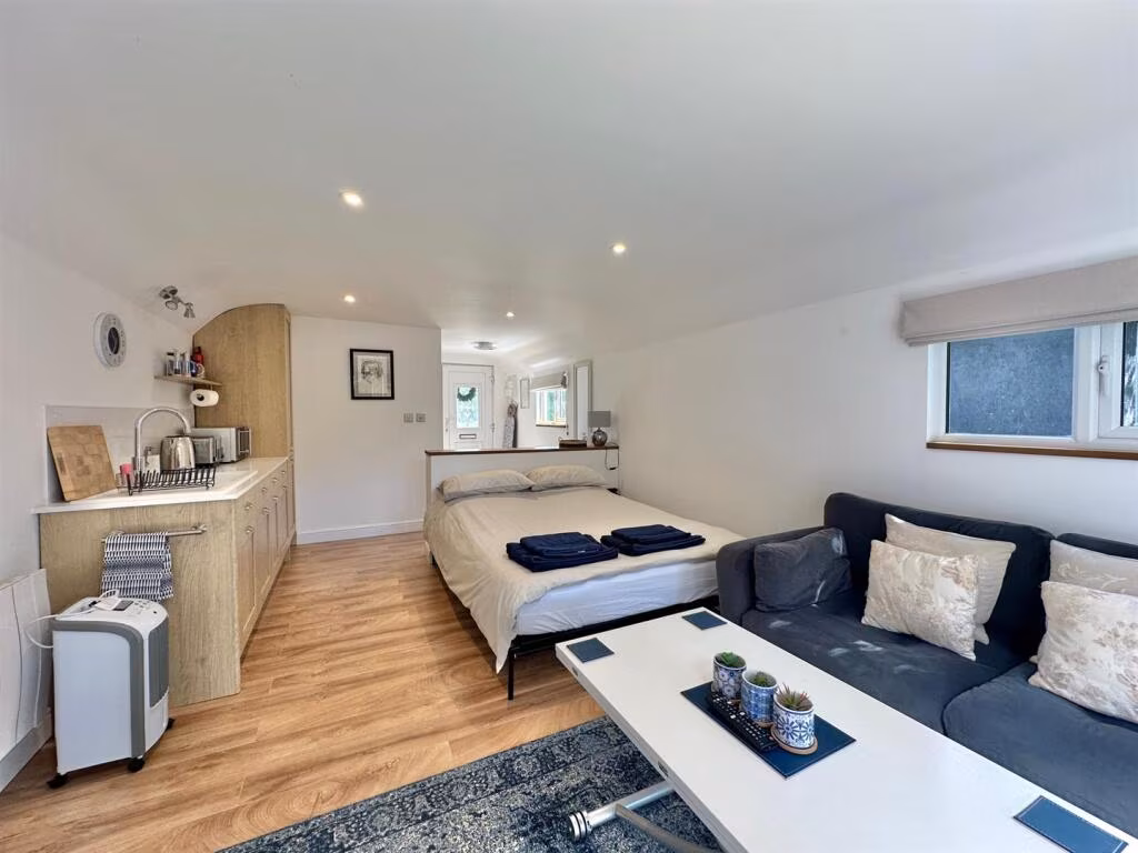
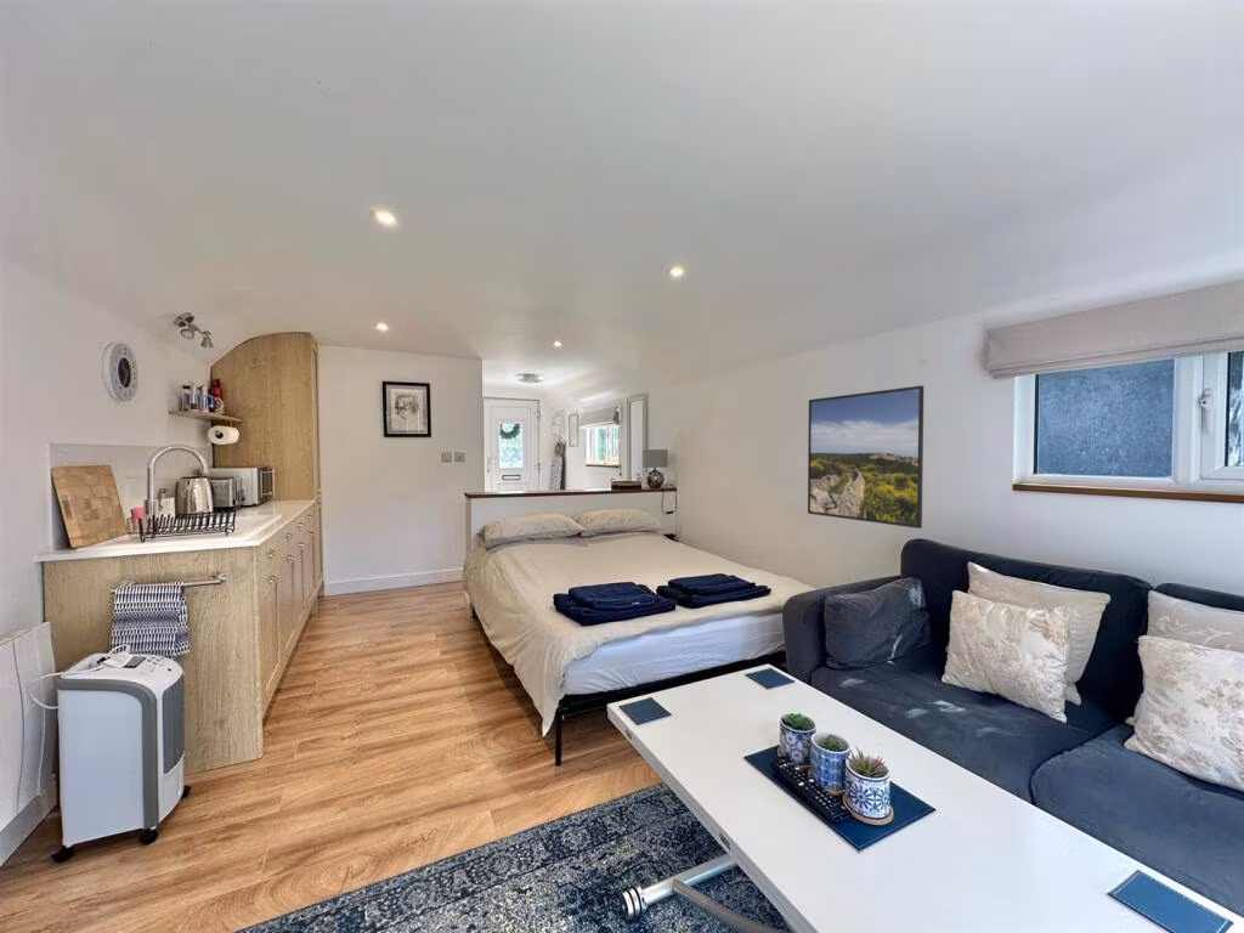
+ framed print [807,384,924,530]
